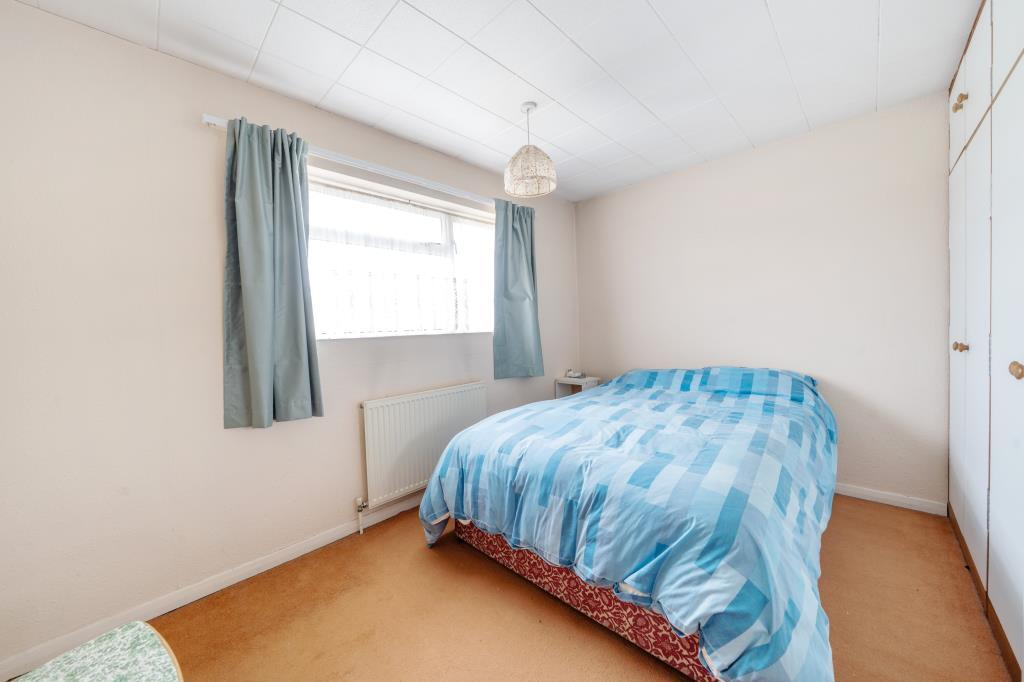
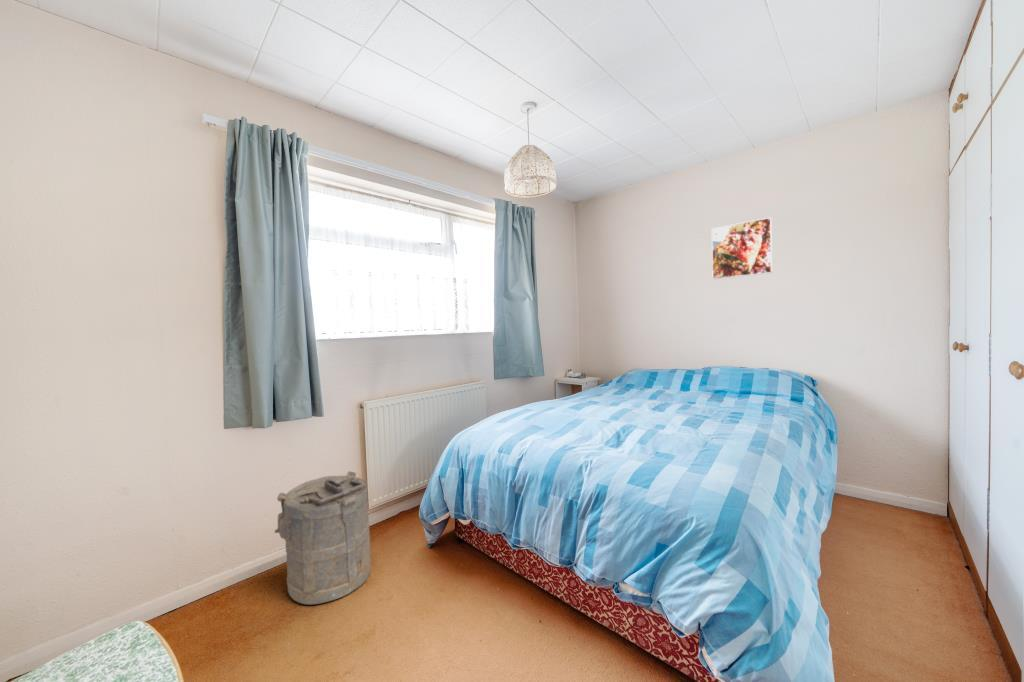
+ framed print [711,216,774,280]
+ laundry hamper [274,470,372,605]
